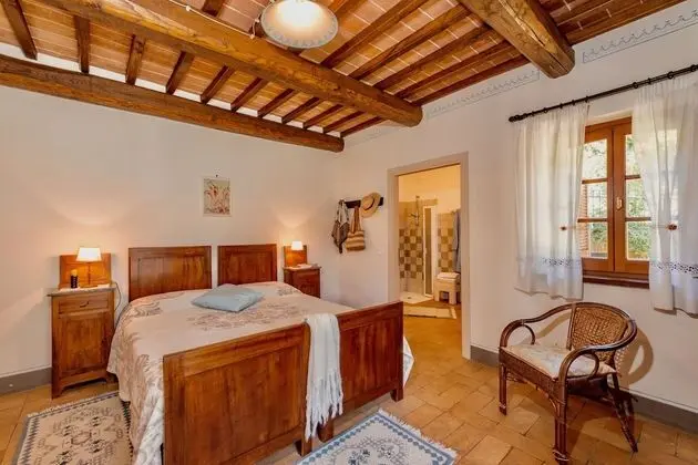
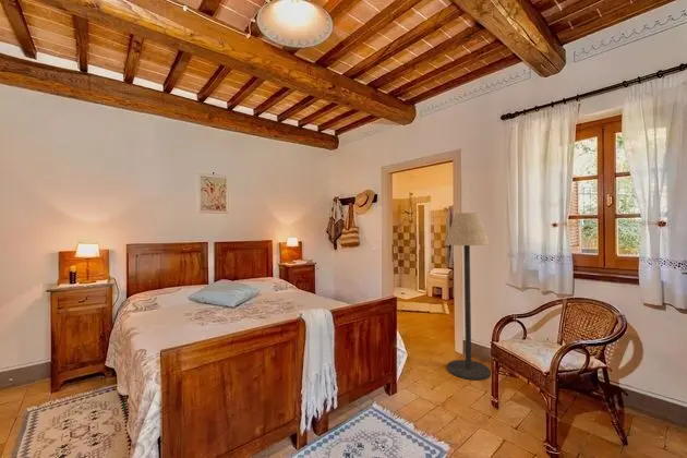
+ floor lamp [444,212,492,382]
